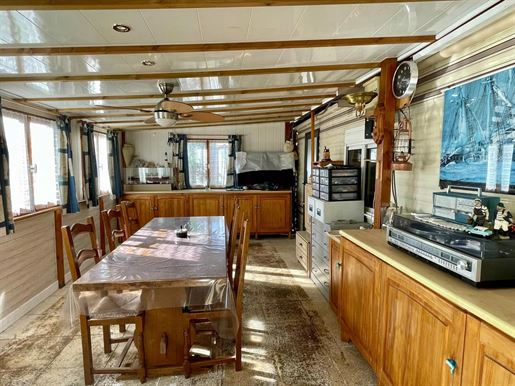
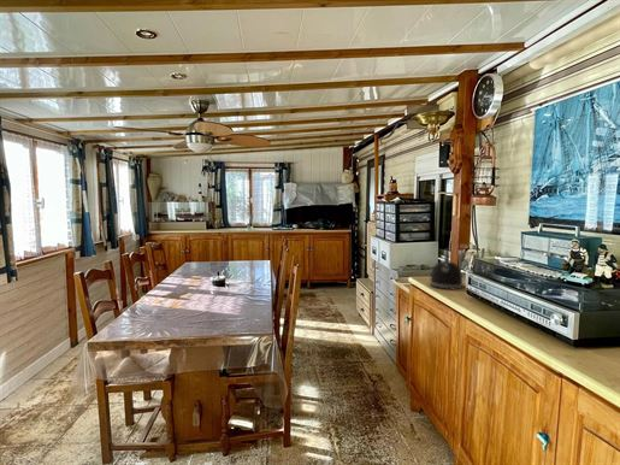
+ kettle [429,247,465,290]
